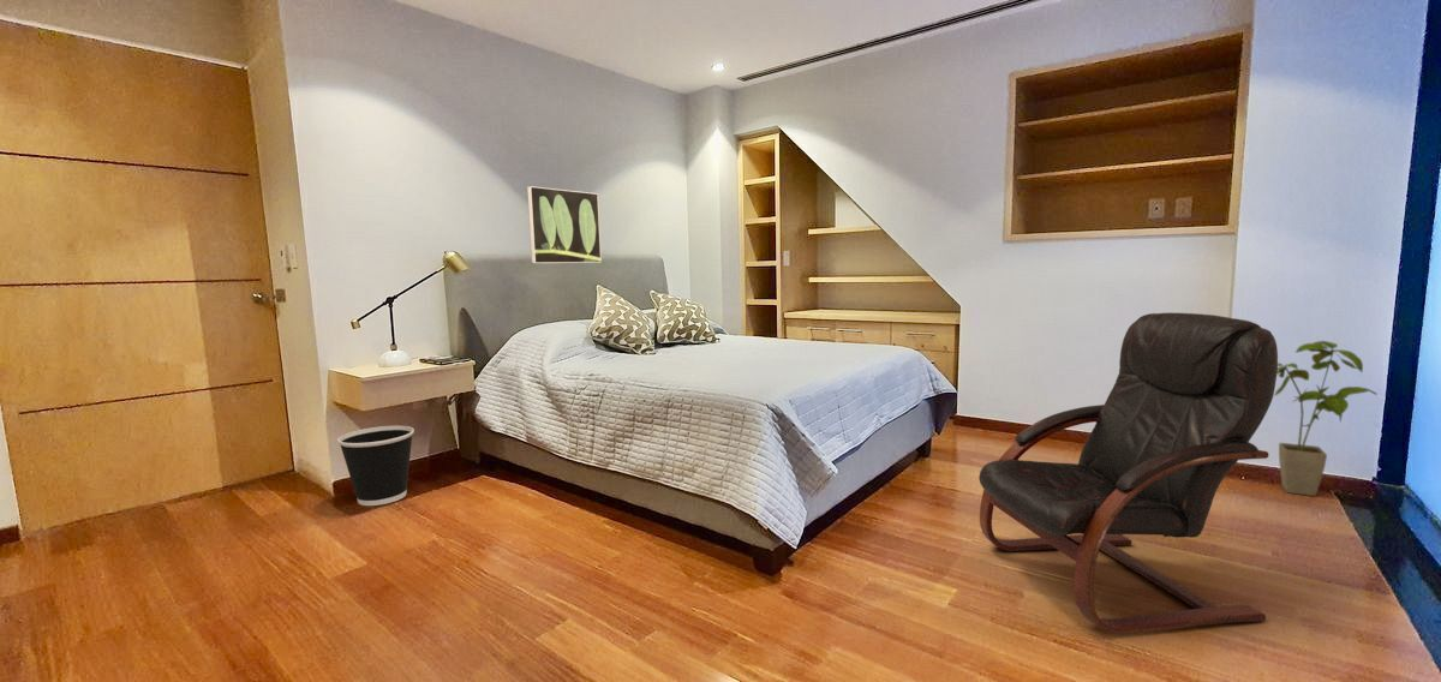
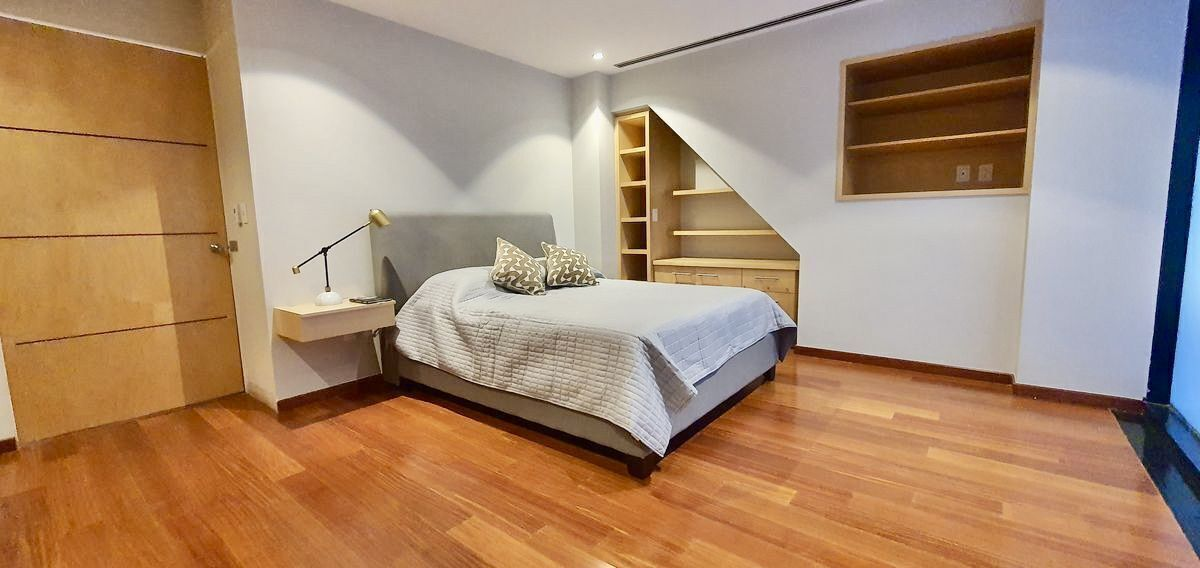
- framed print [526,185,603,264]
- wastebasket [336,425,415,507]
- armchair [977,312,1279,635]
- house plant [1274,340,1379,497]
